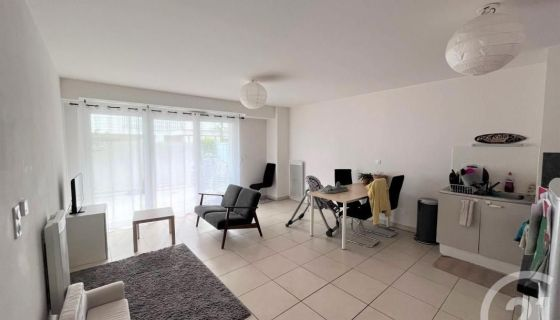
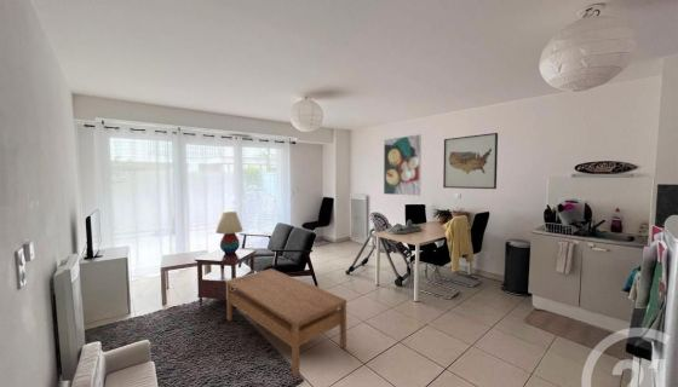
+ coffee table [225,267,347,379]
+ side table [194,248,258,311]
+ table lamp [214,209,243,254]
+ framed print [383,133,423,197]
+ wall art [442,132,499,190]
